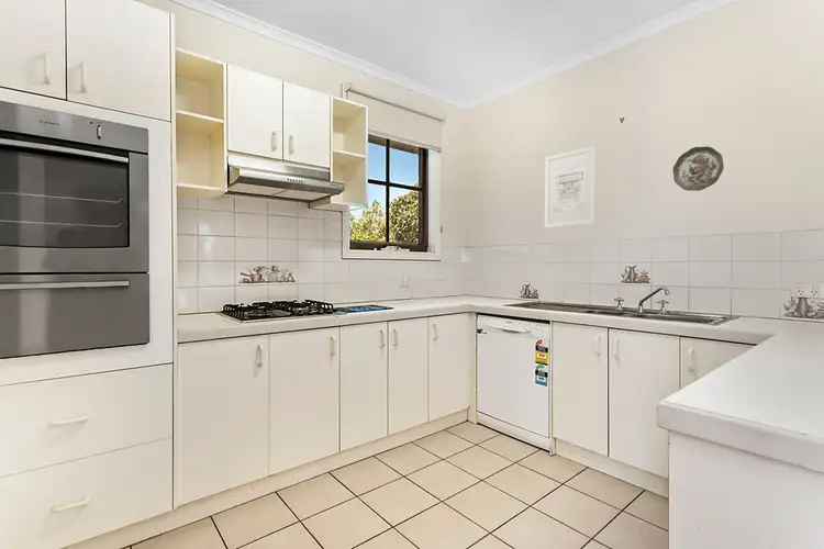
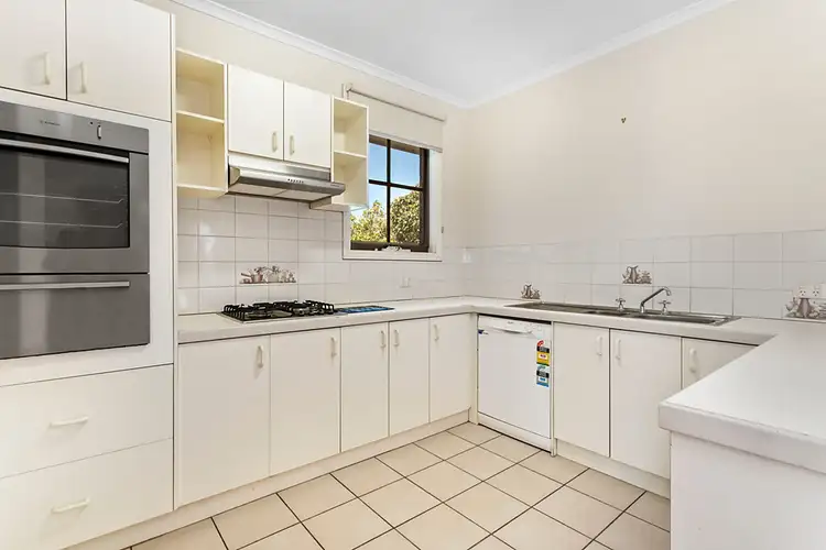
- wall art [544,145,597,228]
- decorative plate [671,146,725,192]
